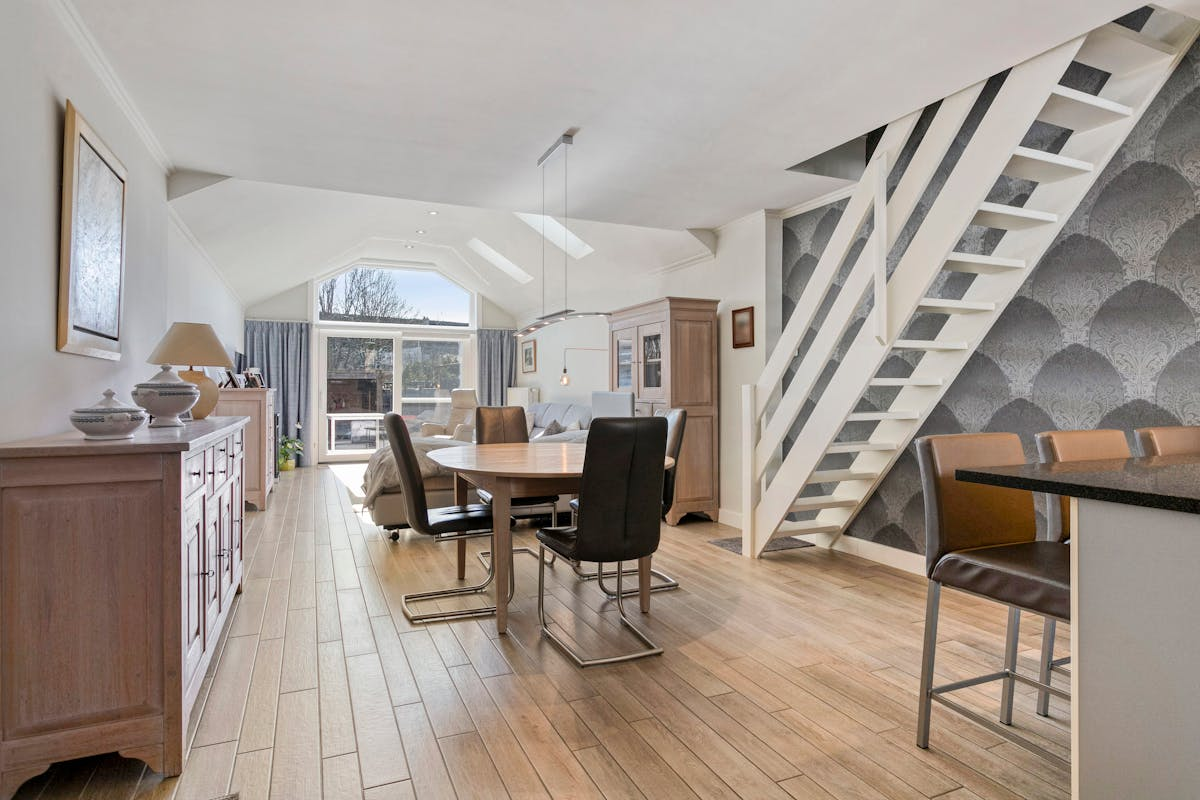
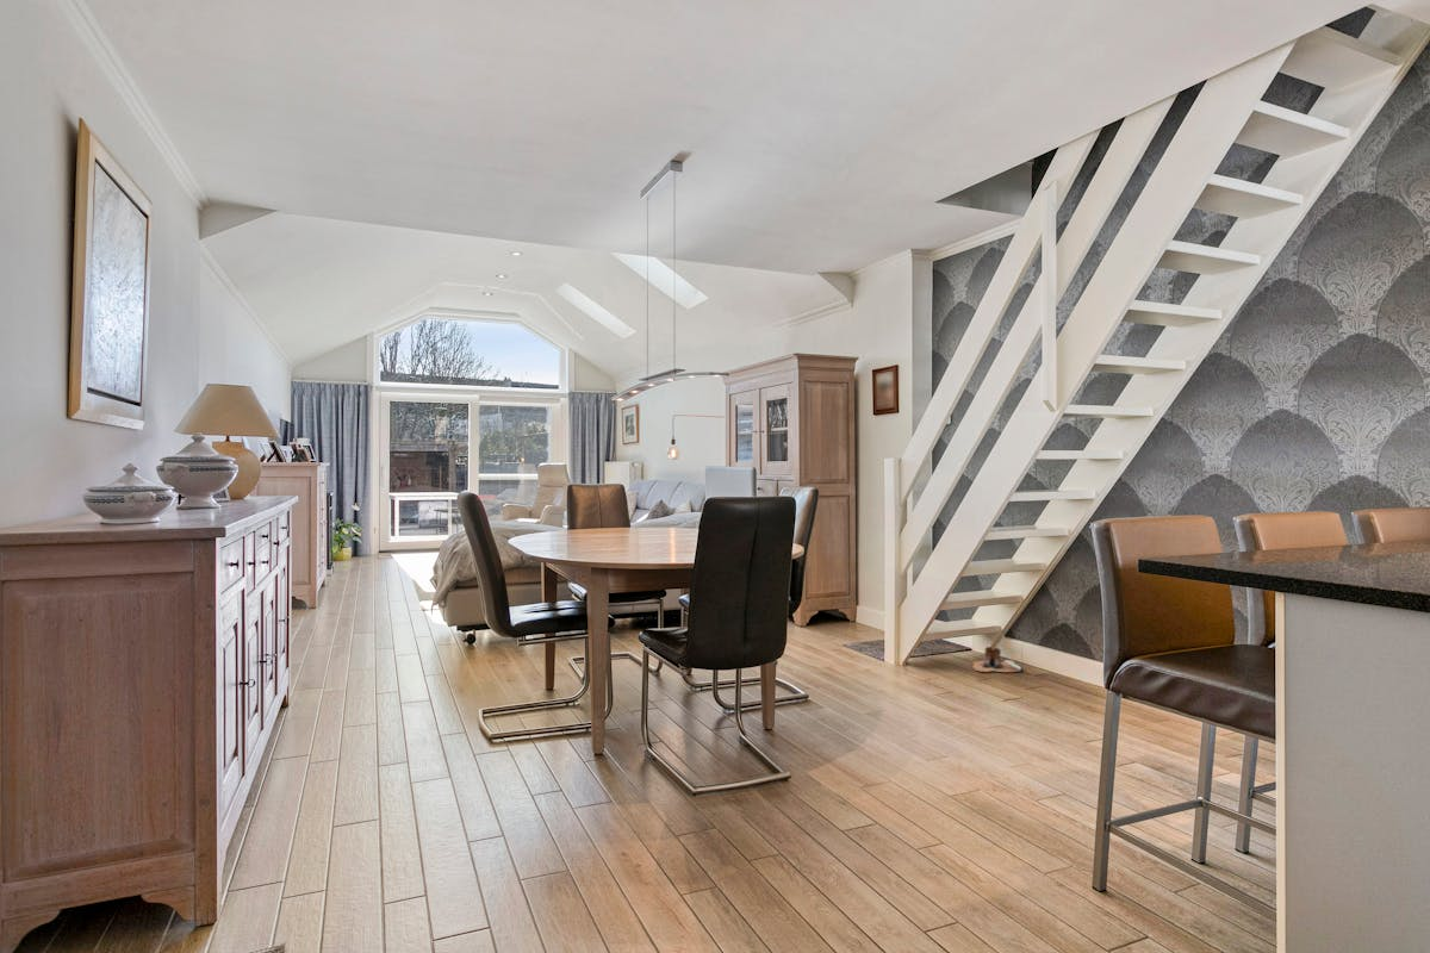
+ boots [970,646,1022,673]
